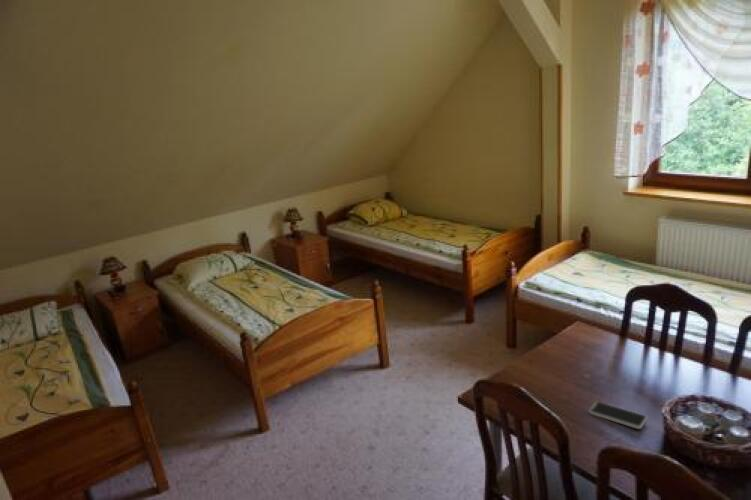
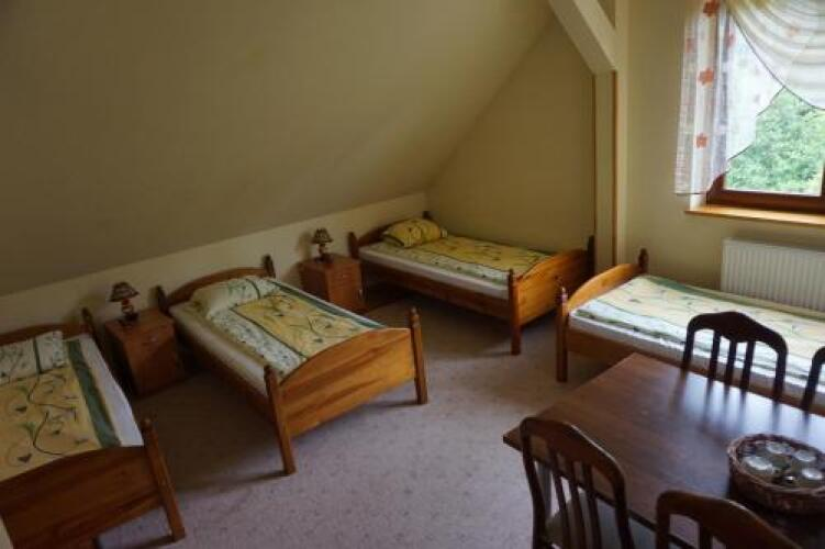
- smartphone [588,401,649,430]
